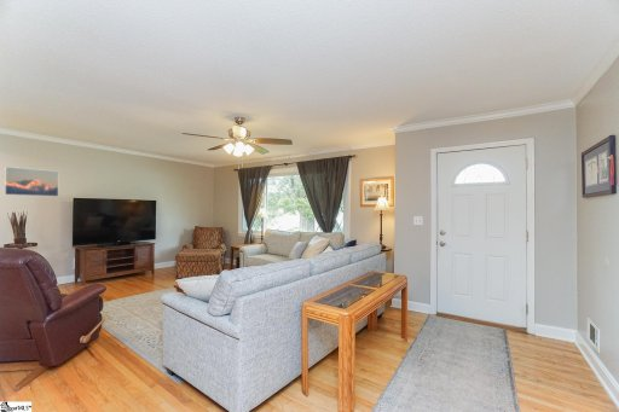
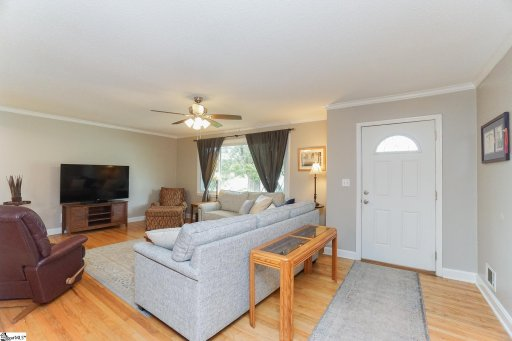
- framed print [4,166,60,198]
